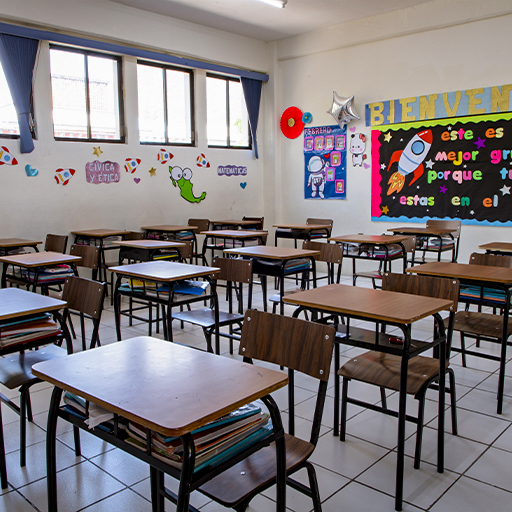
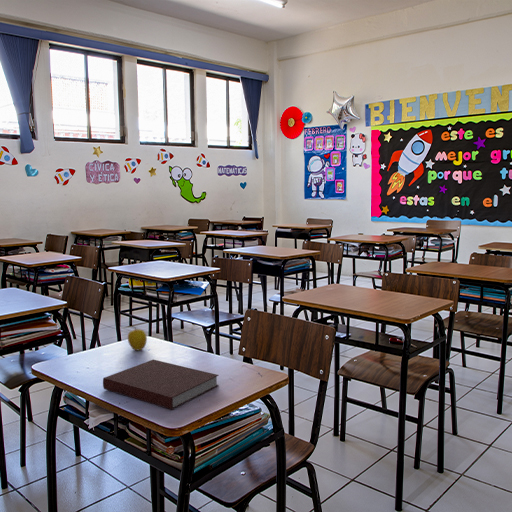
+ apple [127,326,148,351]
+ notebook [102,358,220,411]
